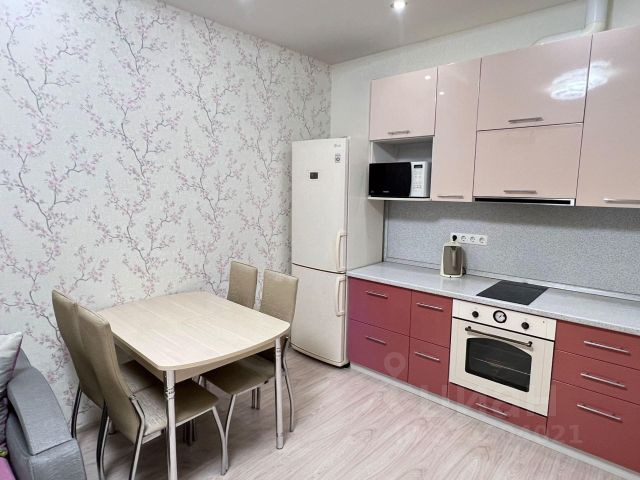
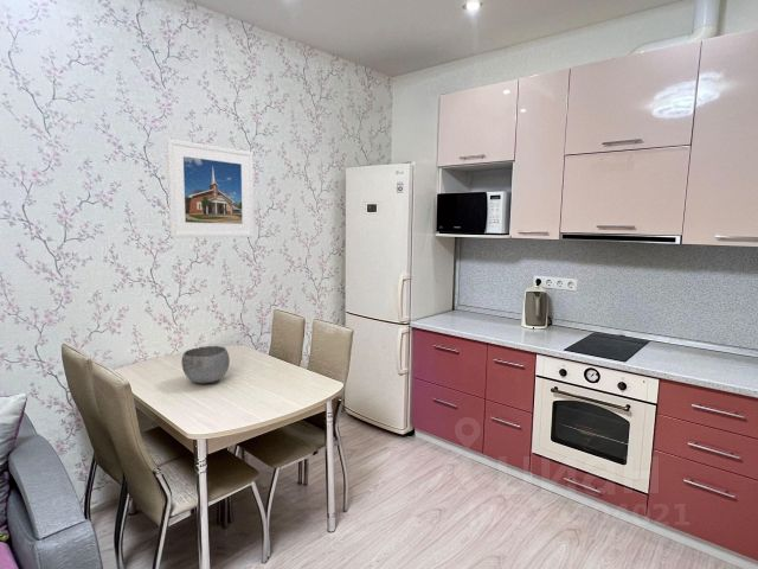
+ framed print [166,138,256,238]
+ bowl [181,345,231,384]
